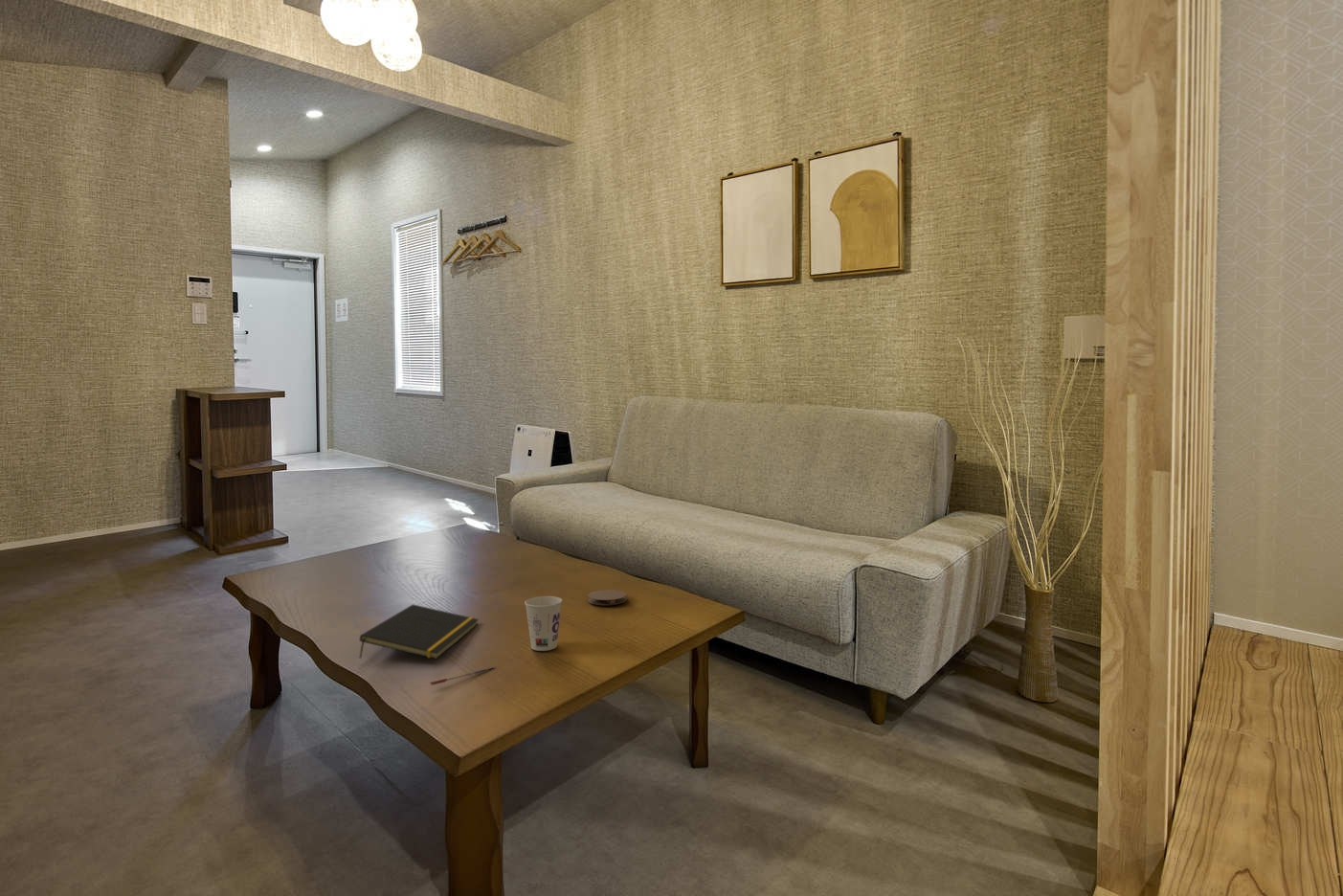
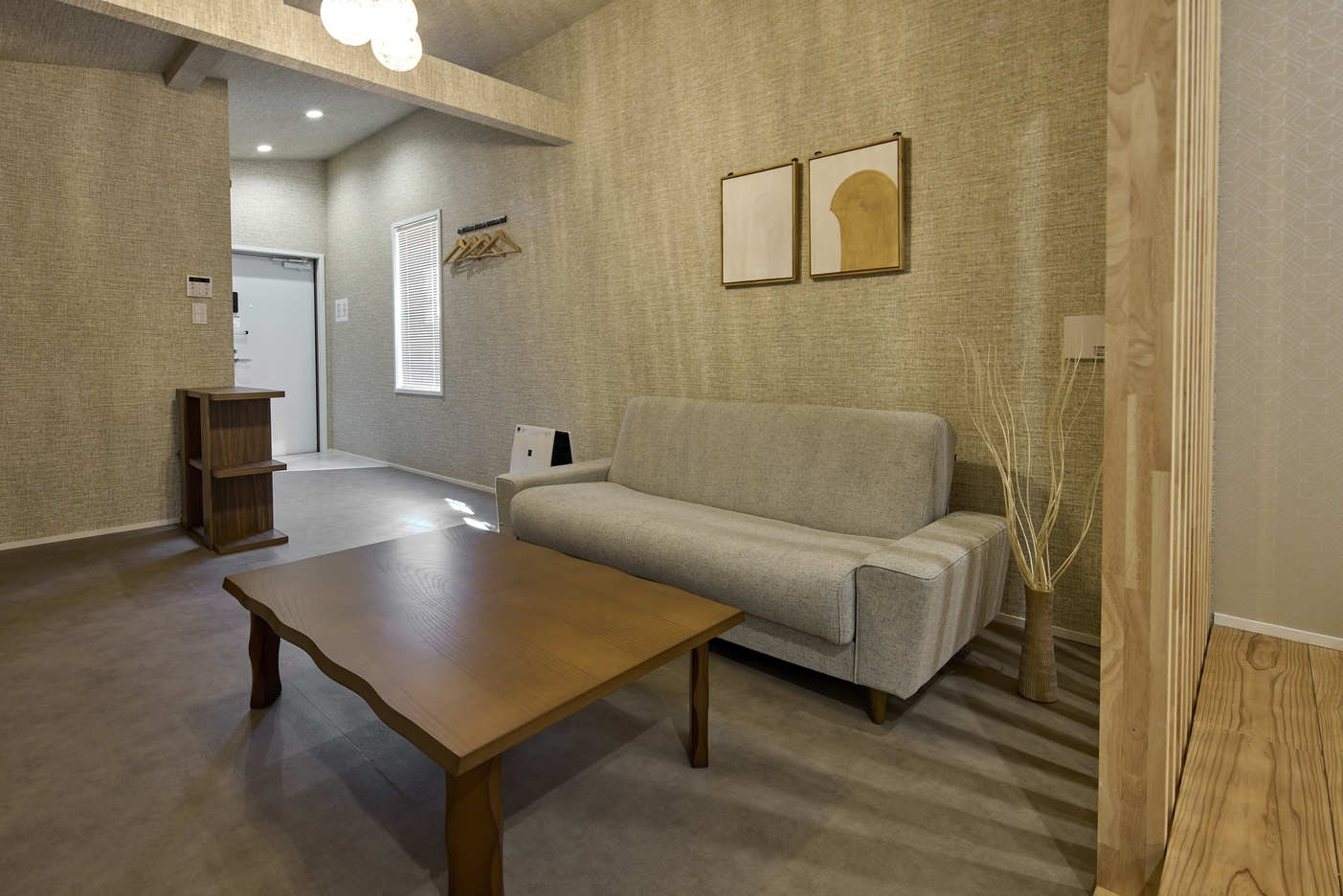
- coaster [587,589,628,606]
- cup [524,595,563,652]
- notepad [359,603,480,661]
- pen [429,666,497,686]
